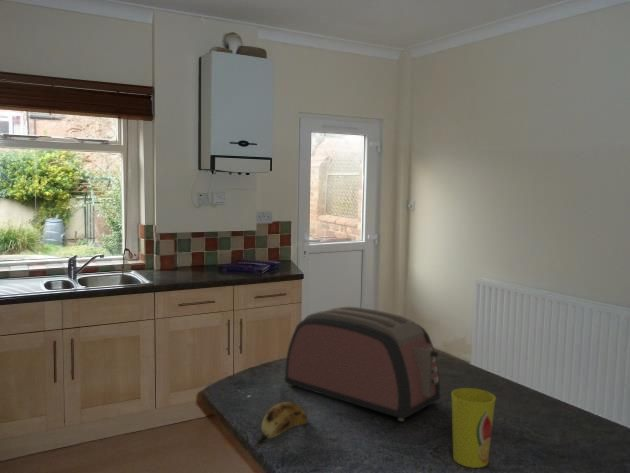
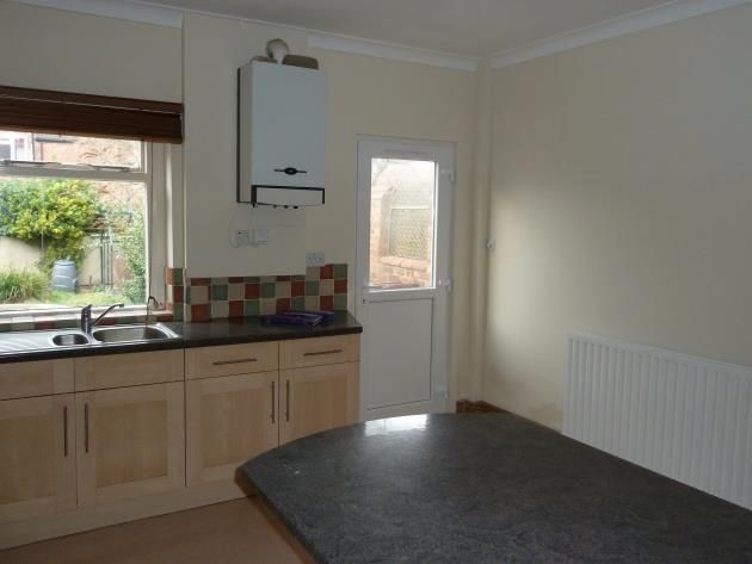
- cup [450,387,497,469]
- toaster [283,306,441,422]
- banana [252,401,309,449]
